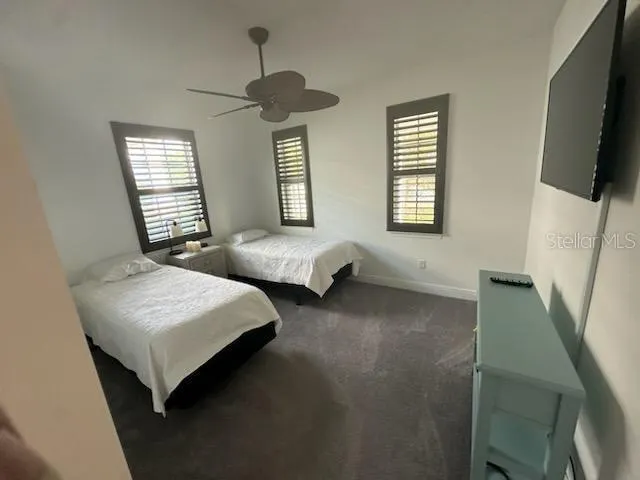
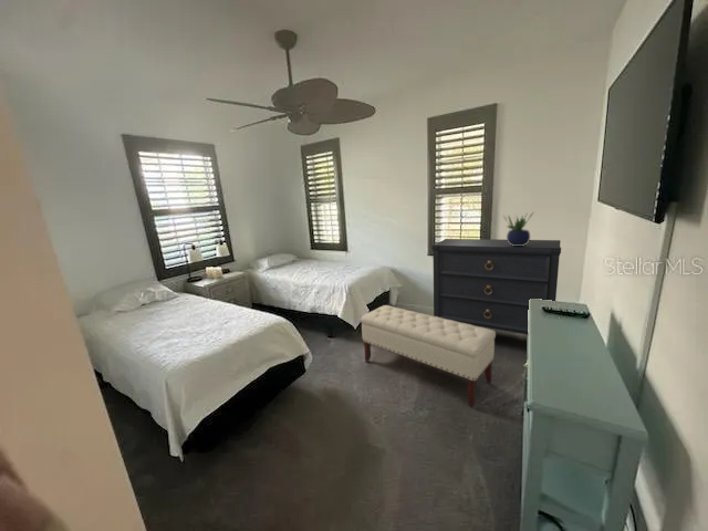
+ dresser [431,238,562,335]
+ potted plant [502,210,535,246]
+ bench [360,304,497,408]
